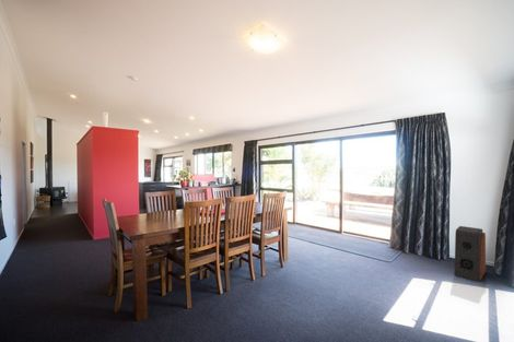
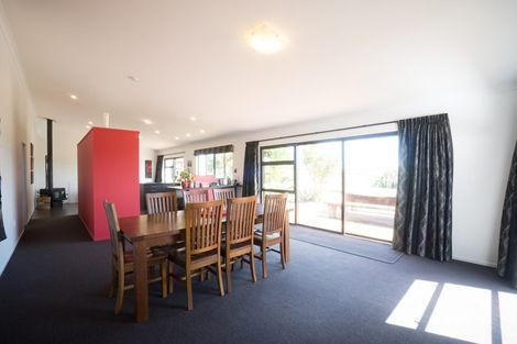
- speaker [453,225,487,282]
